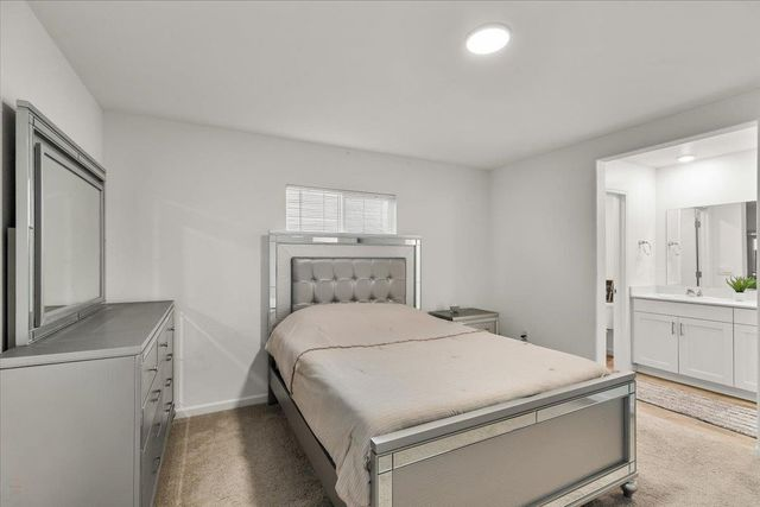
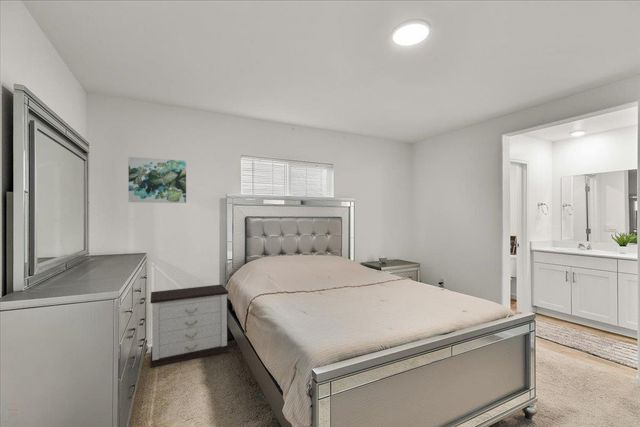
+ nightstand [150,284,229,369]
+ wall art [127,156,187,204]
